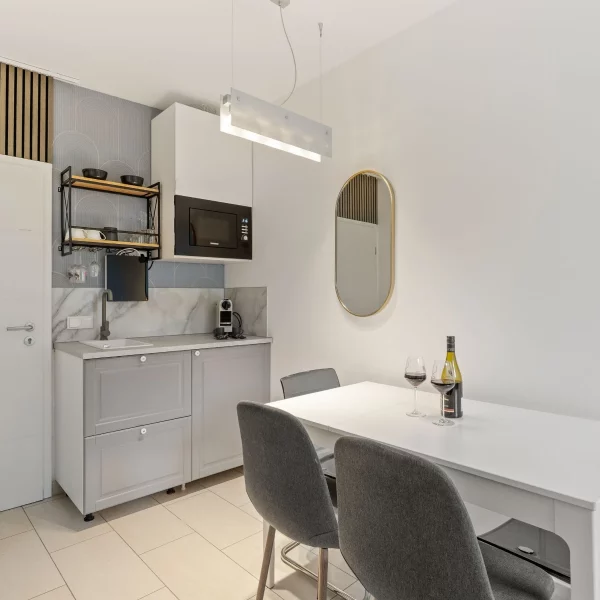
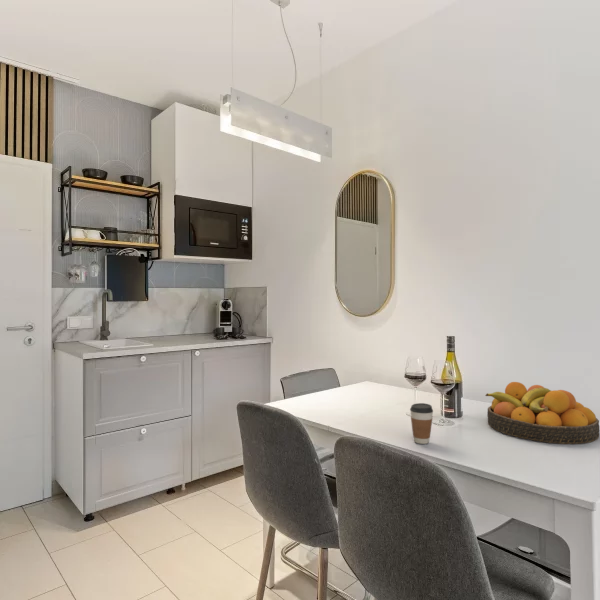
+ coffee cup [409,402,434,445]
+ fruit bowl [484,381,600,445]
